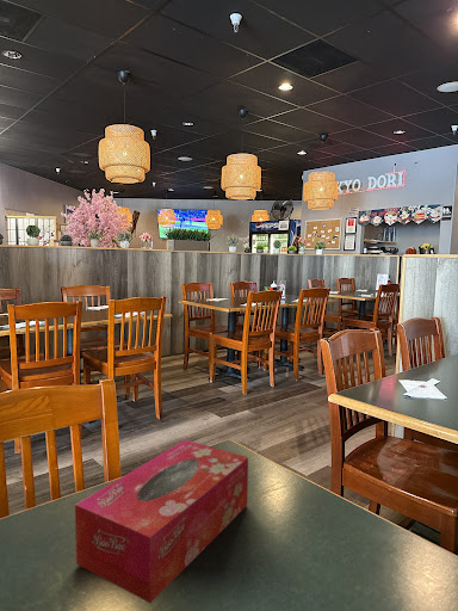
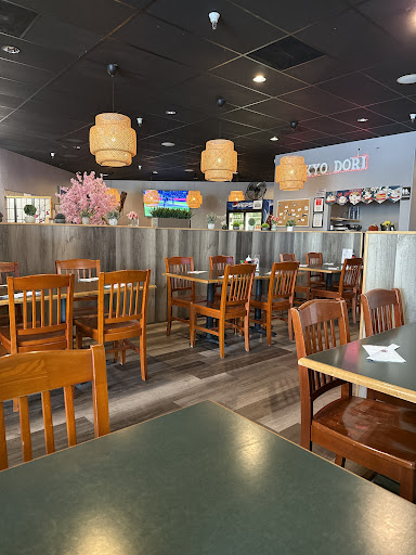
- tissue box [74,439,249,604]
